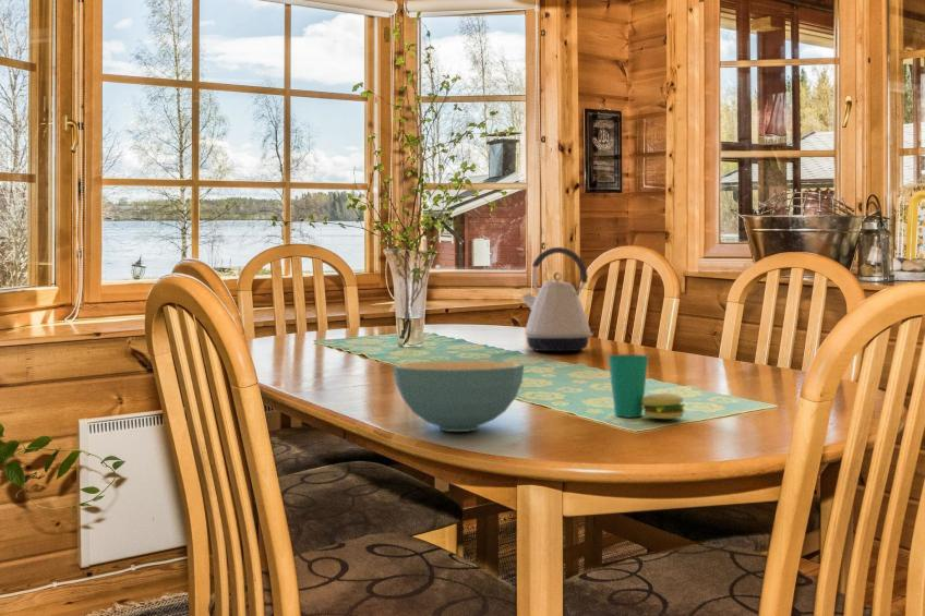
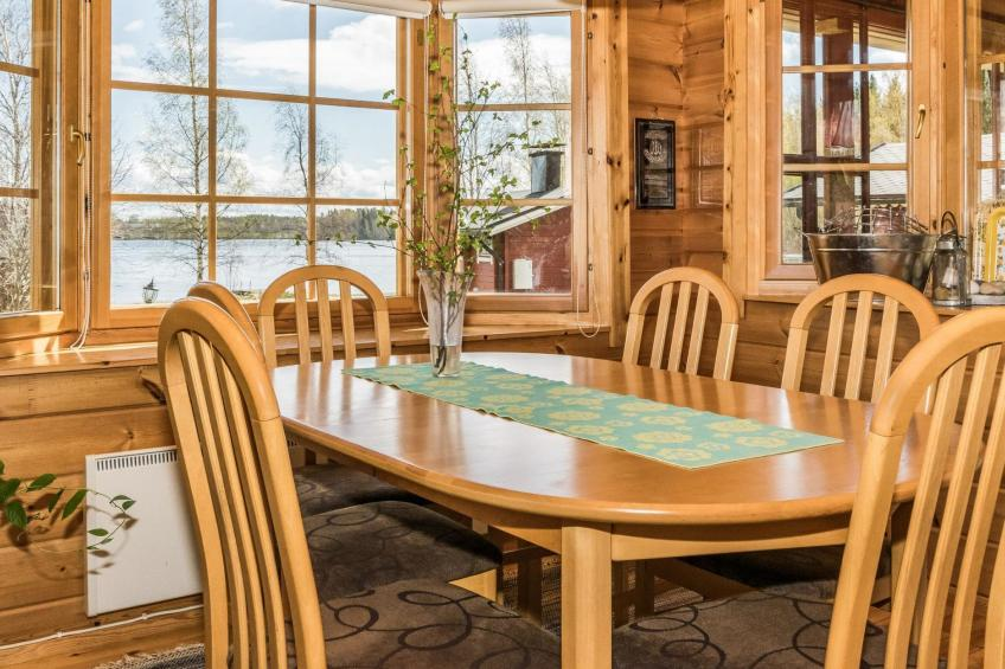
- kettle [520,246,594,352]
- cereal bowl [392,360,525,433]
- cup [606,353,686,420]
